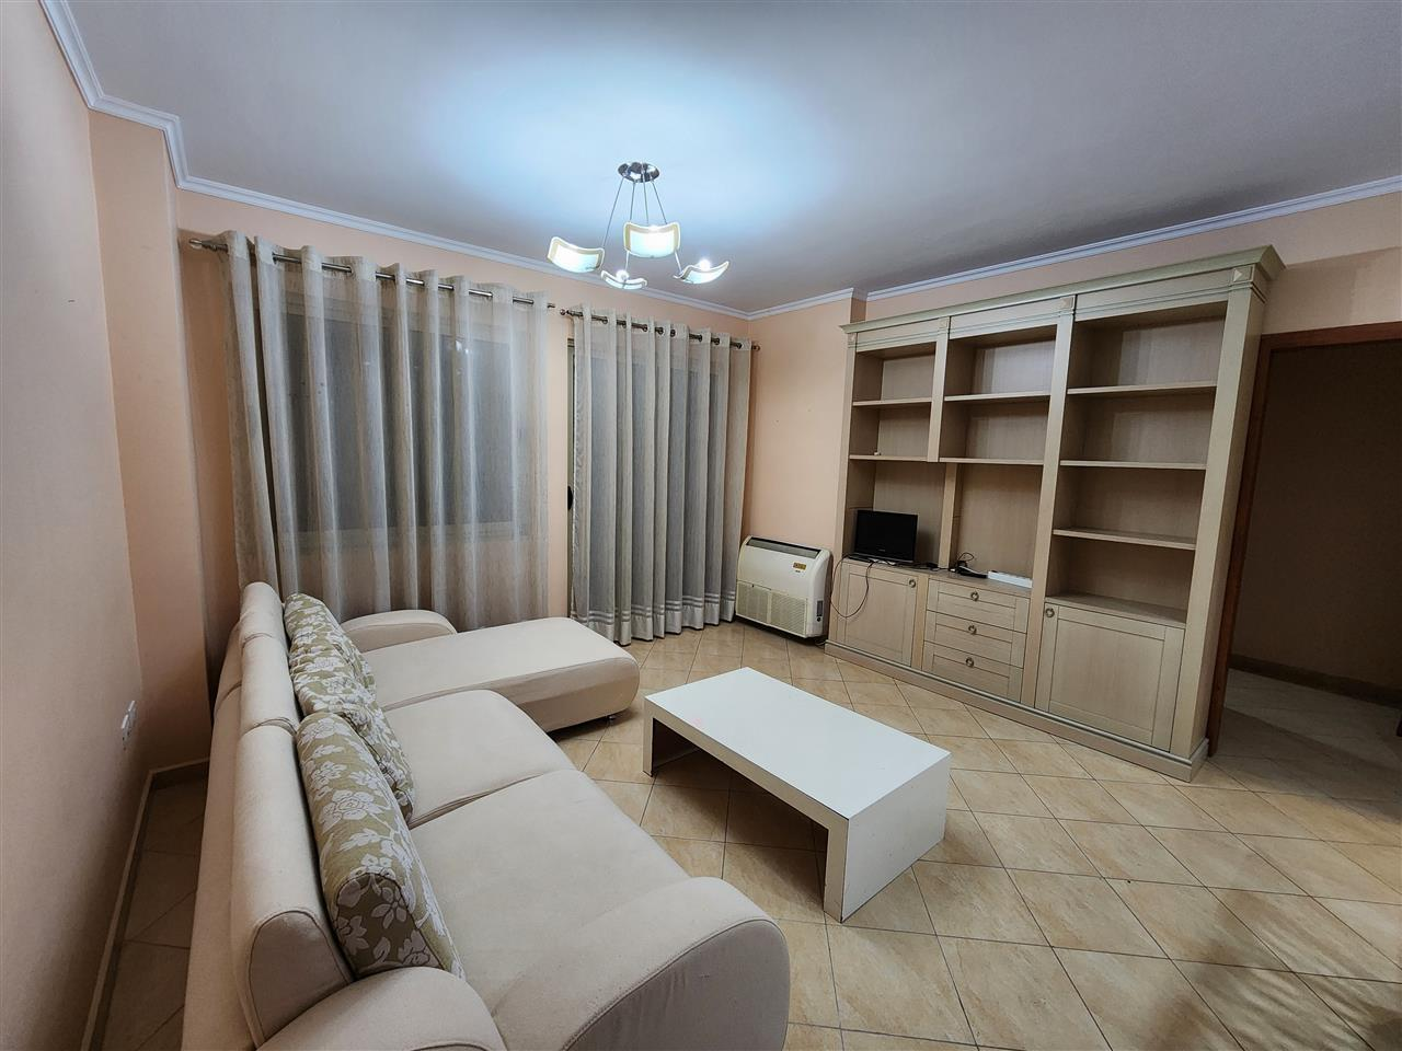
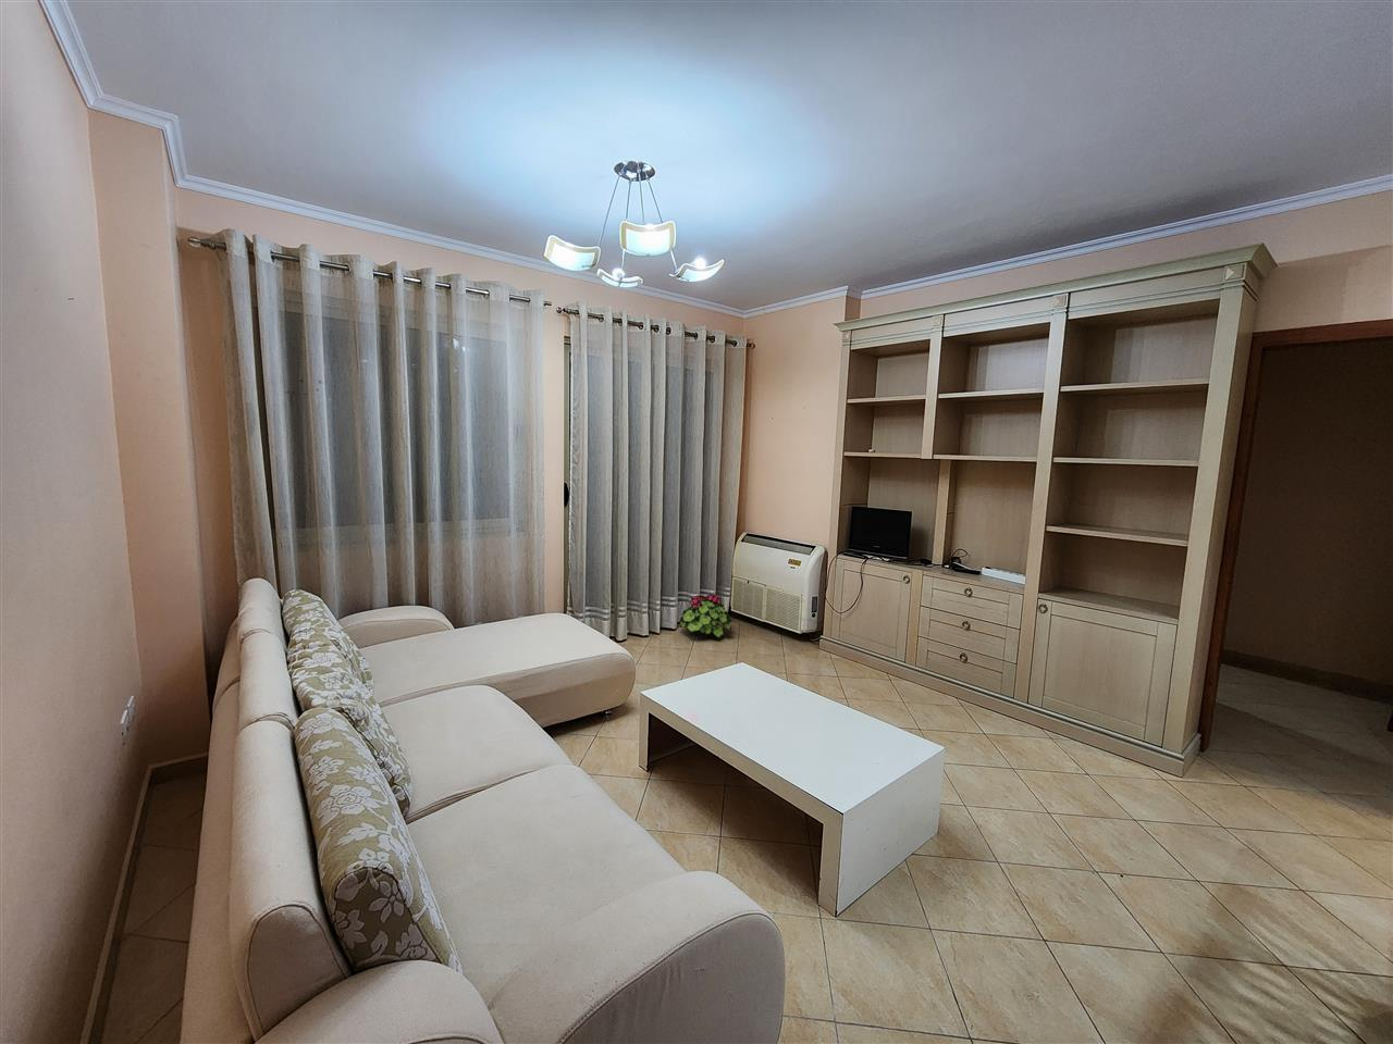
+ potted plant [678,592,735,640]
